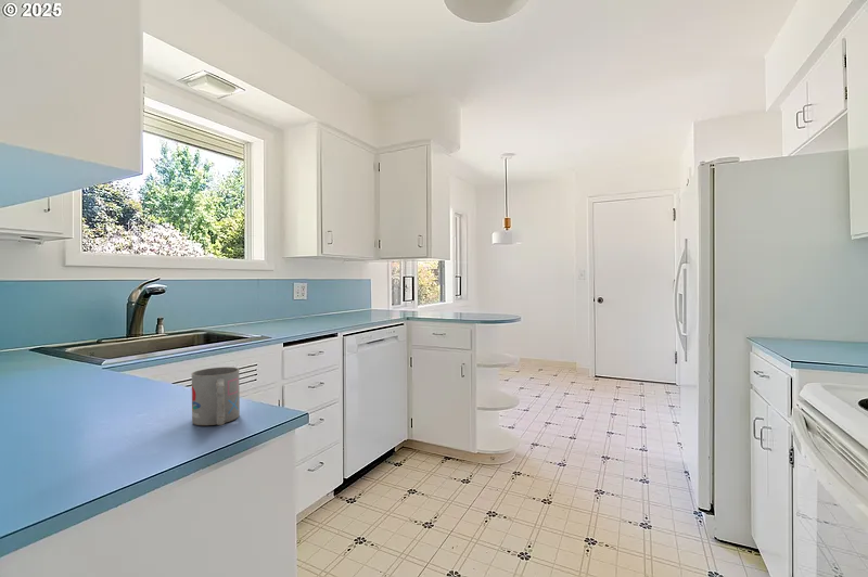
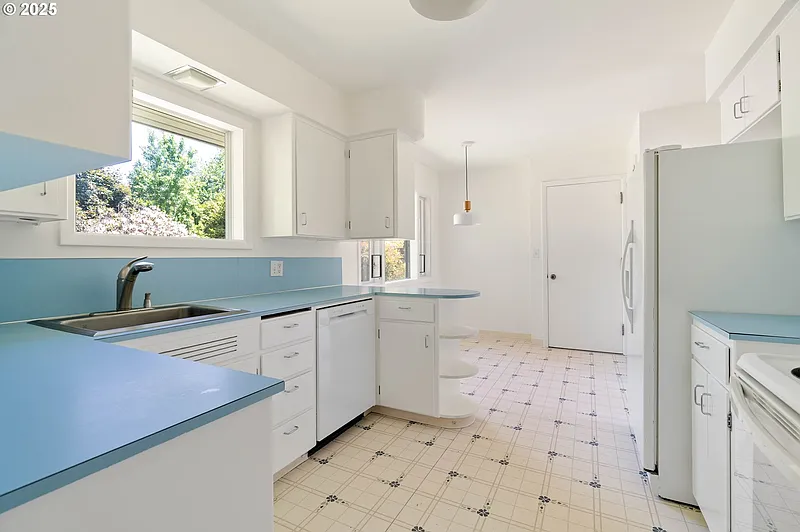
- mug [191,366,241,426]
